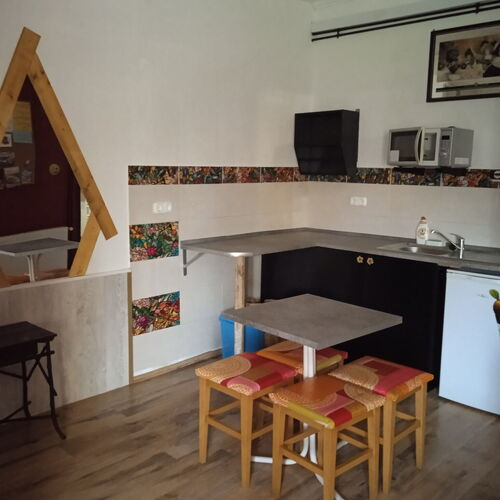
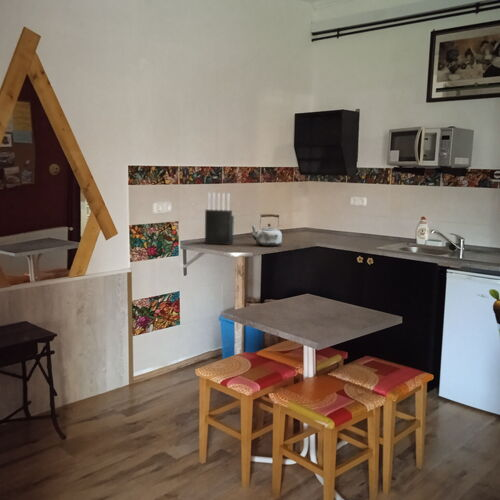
+ knife block [204,192,235,246]
+ kettle [250,213,283,247]
